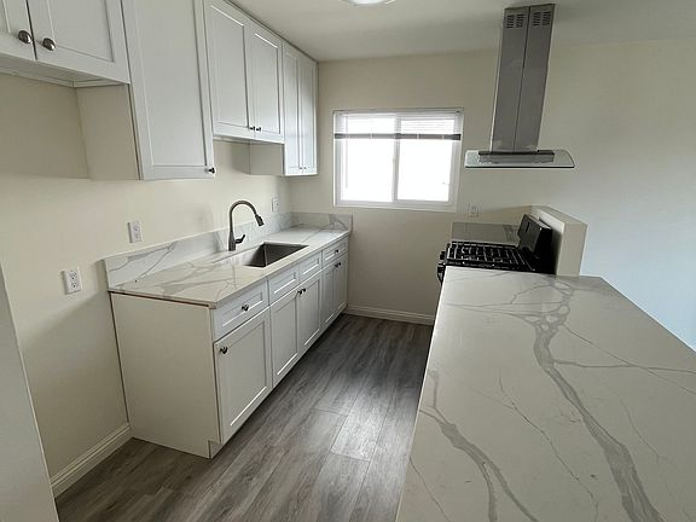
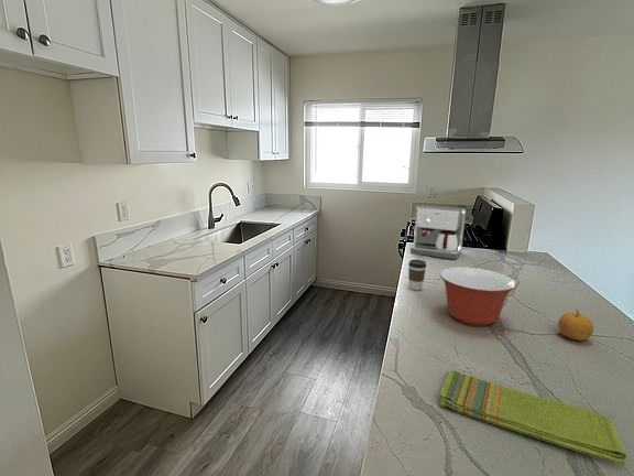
+ fruit [557,309,594,342]
+ coffee maker [409,204,467,260]
+ mixing bowl [439,267,517,327]
+ coffee cup [407,259,427,291]
+ dish towel [438,368,627,466]
